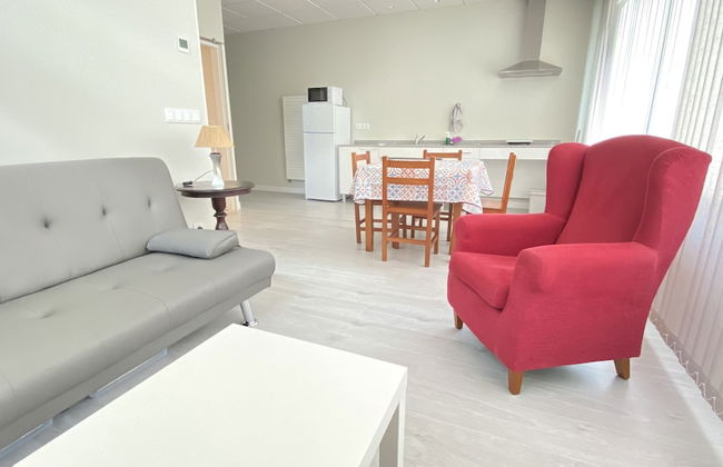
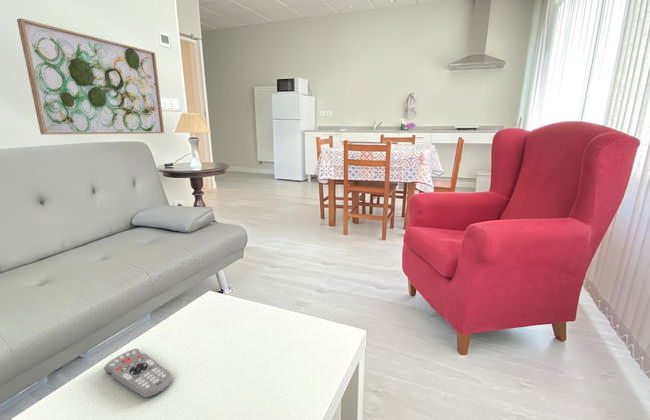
+ remote control [103,348,174,399]
+ wall art [16,17,165,136]
